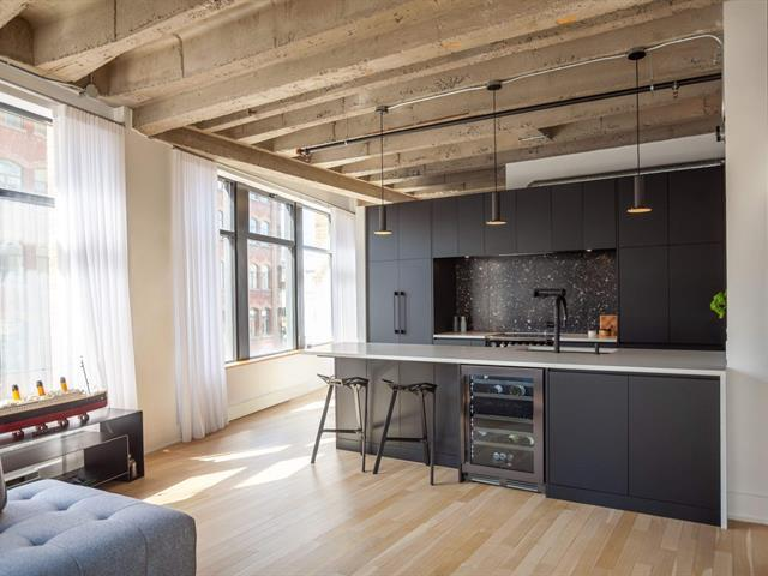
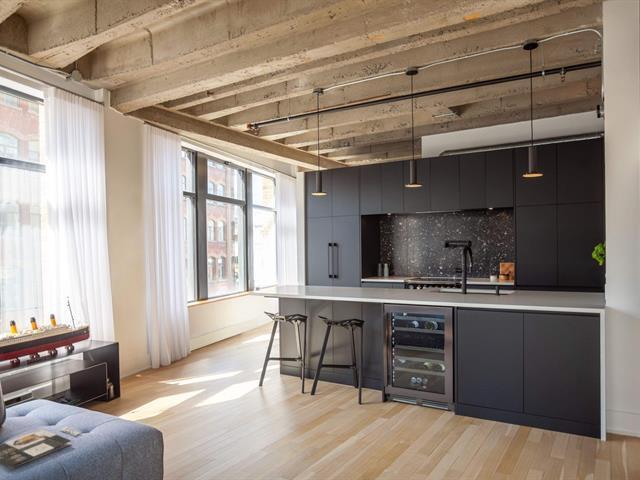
+ magazine [0,426,82,470]
